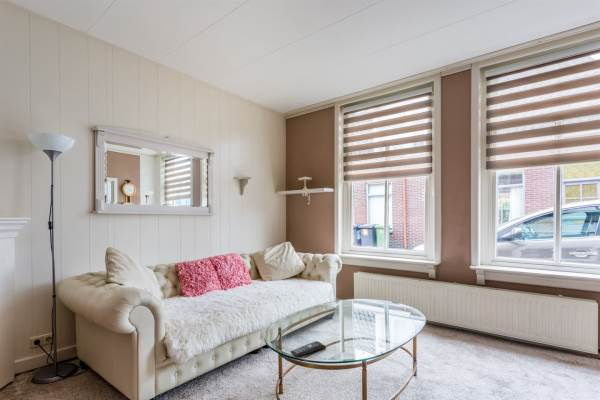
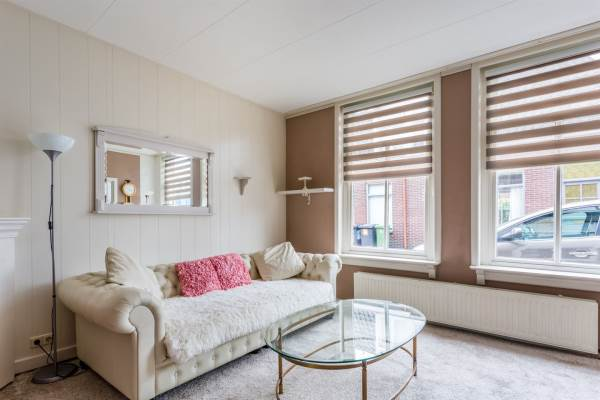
- remote control [289,340,327,358]
